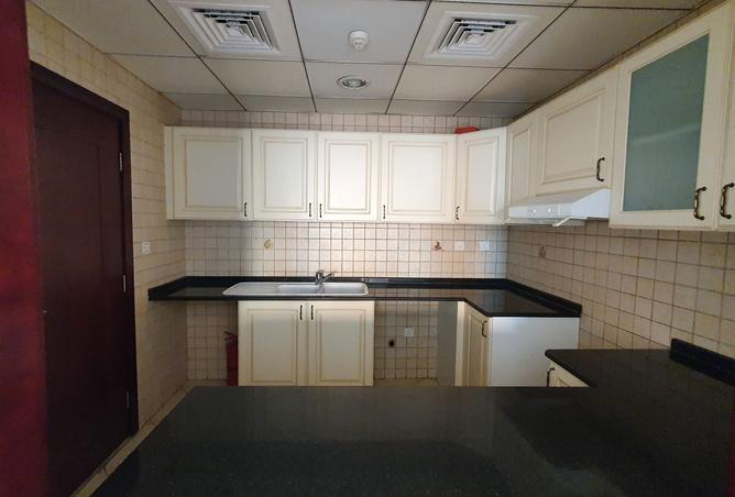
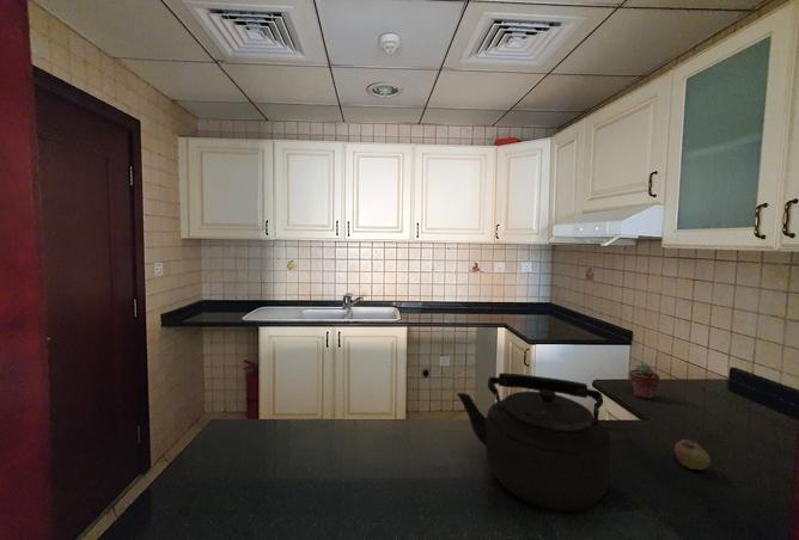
+ kettle [456,372,612,513]
+ potted succulent [629,363,660,400]
+ apple [673,438,712,471]
